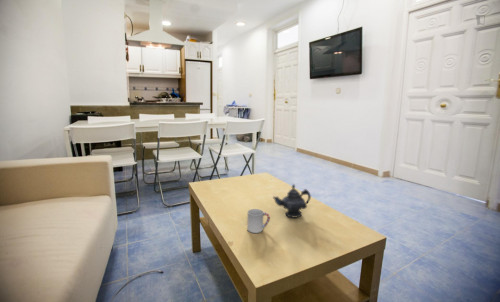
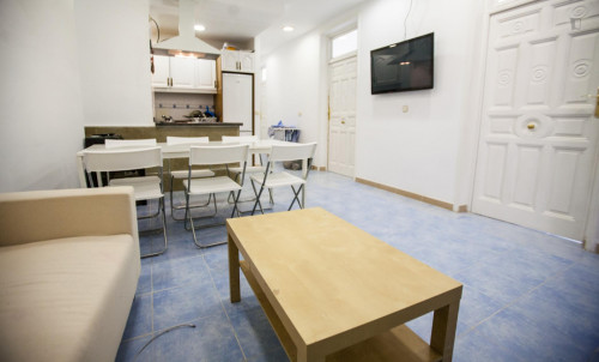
- cup [246,208,271,234]
- teapot [272,183,312,219]
